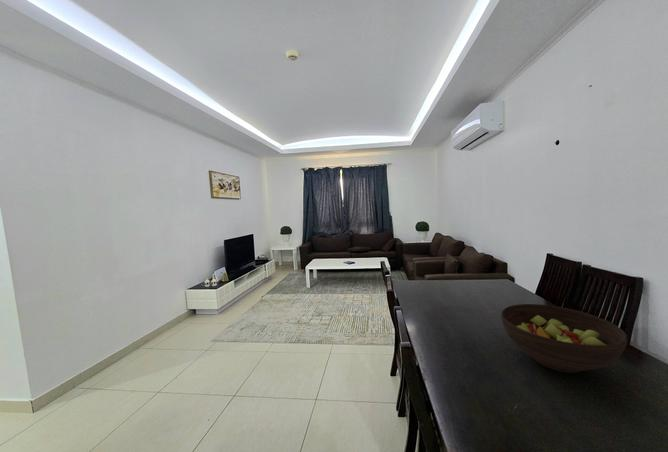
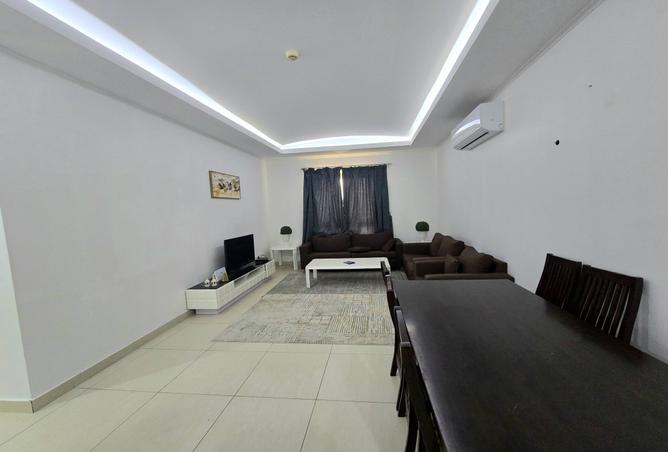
- fruit bowl [500,303,628,374]
